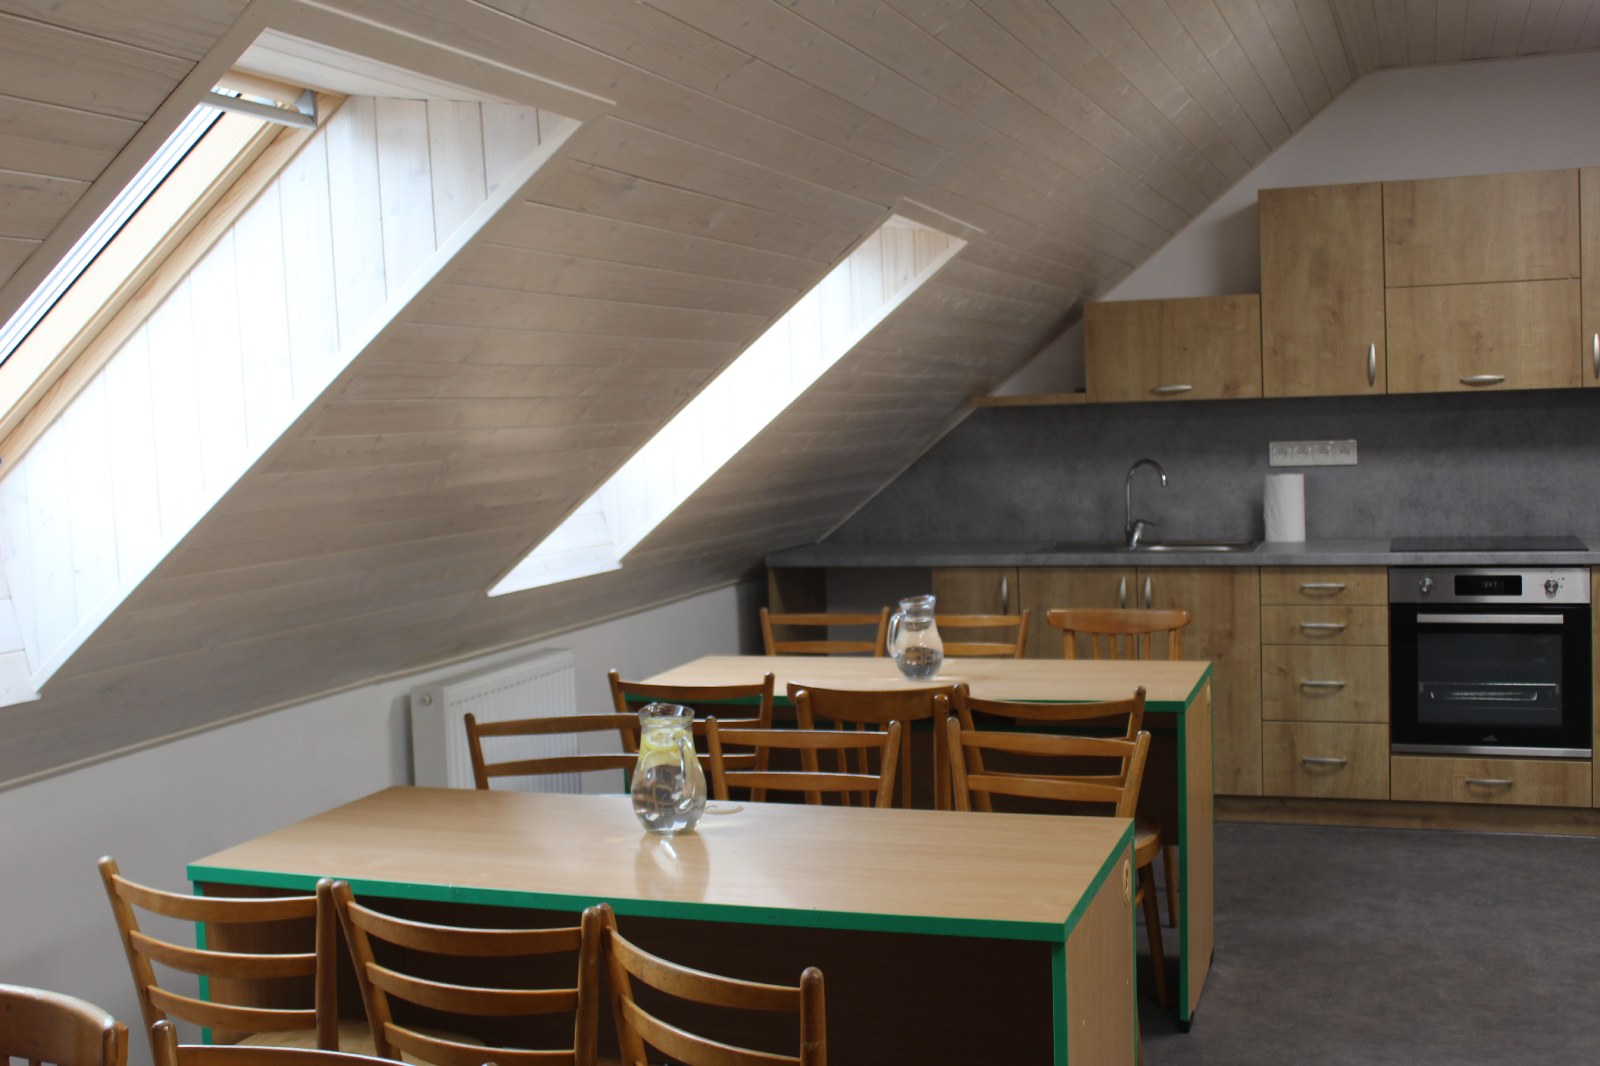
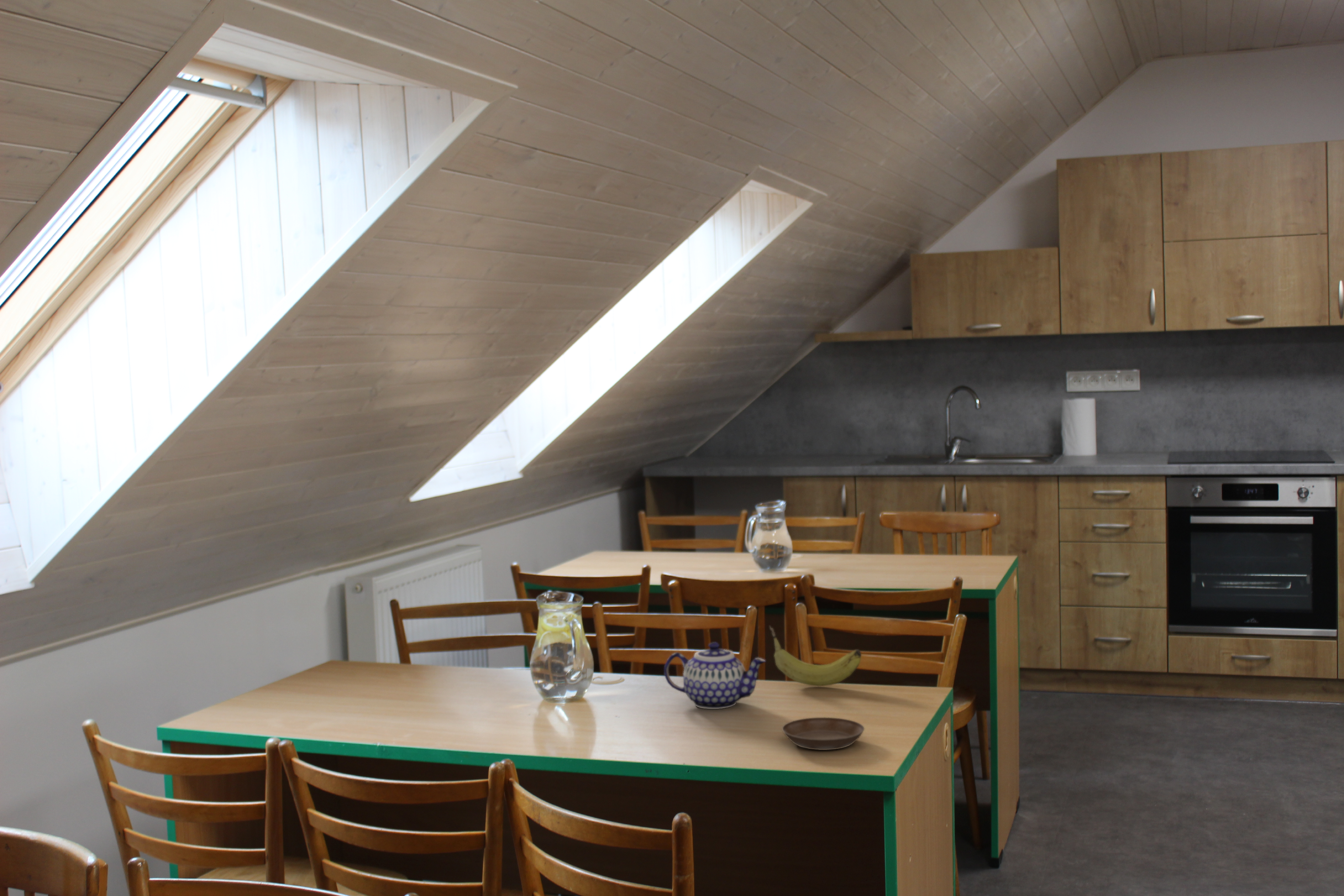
+ teapot [664,642,766,709]
+ saucer [782,717,865,750]
+ fruit [769,625,862,687]
